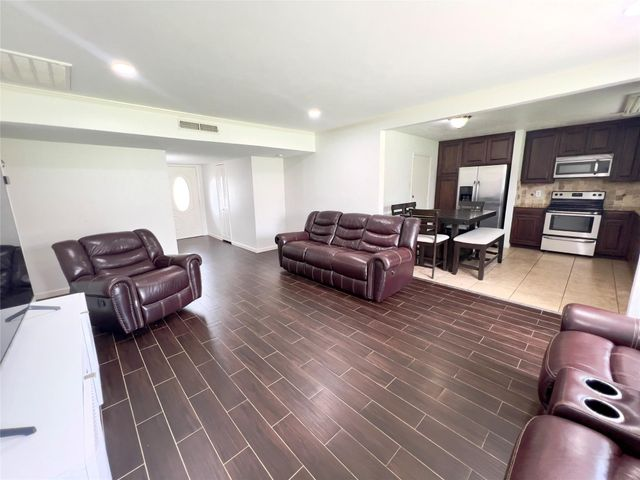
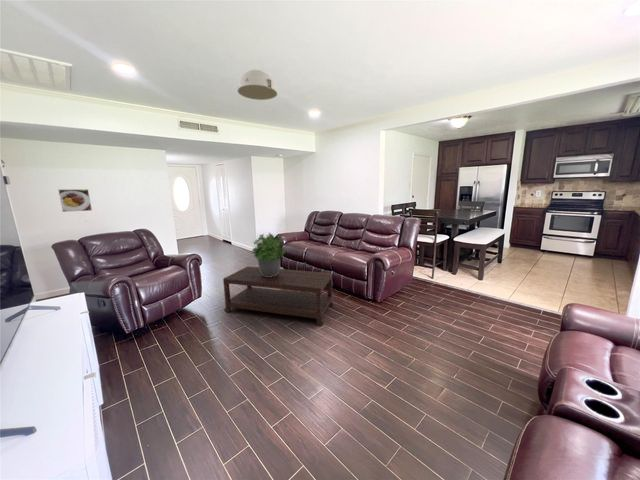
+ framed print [57,188,93,213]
+ coffee table [222,265,335,326]
+ potted plant [251,232,287,277]
+ ceiling light [237,69,278,101]
